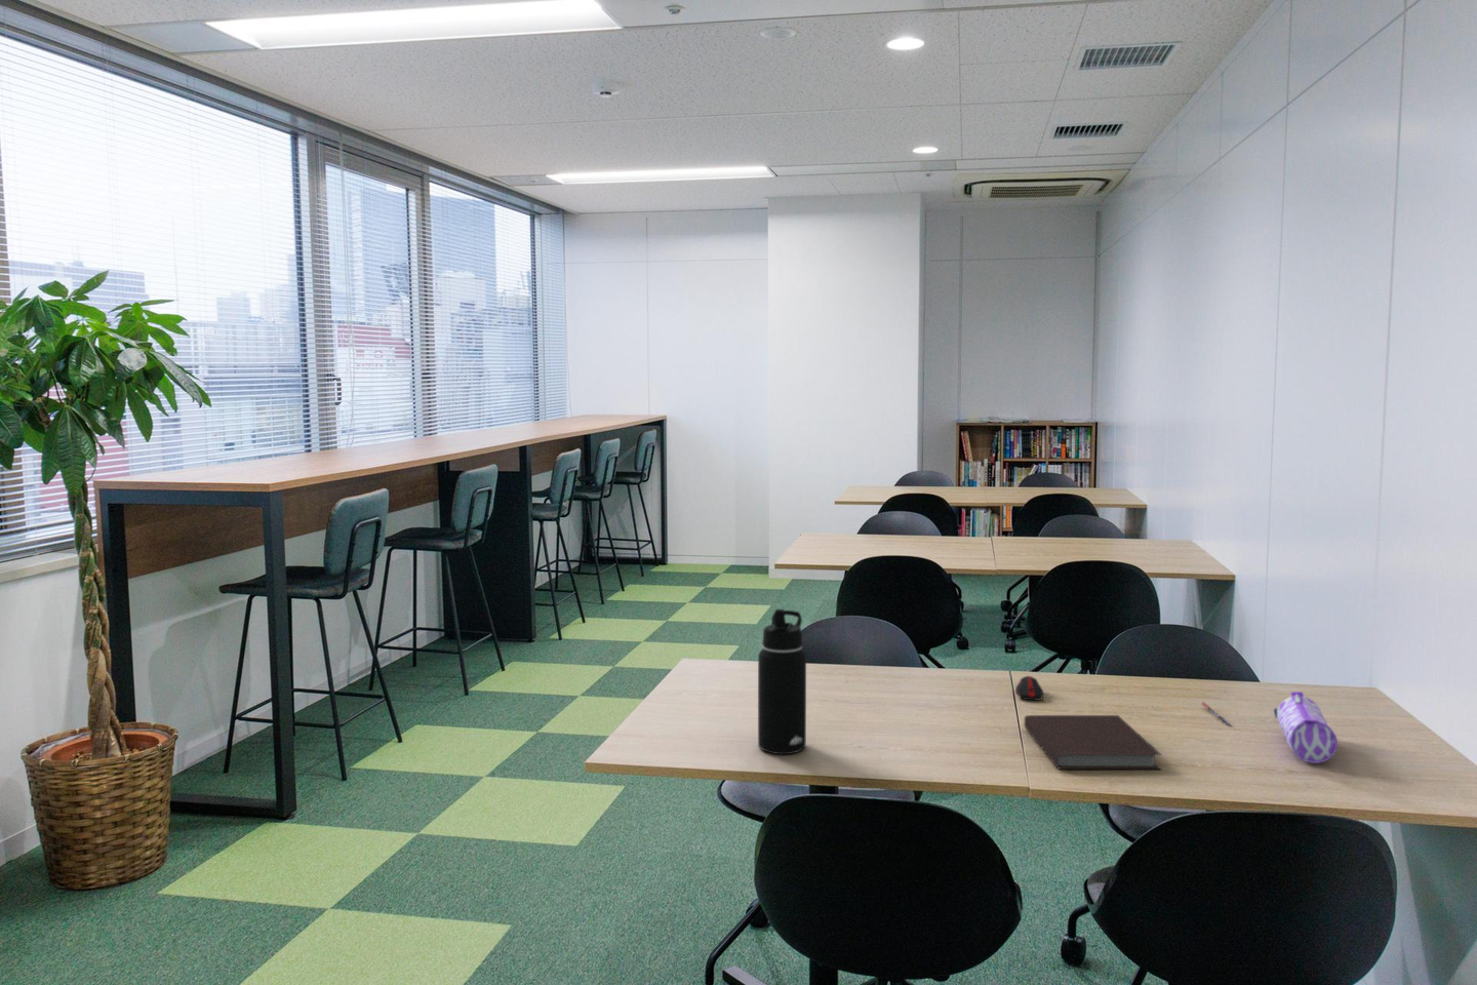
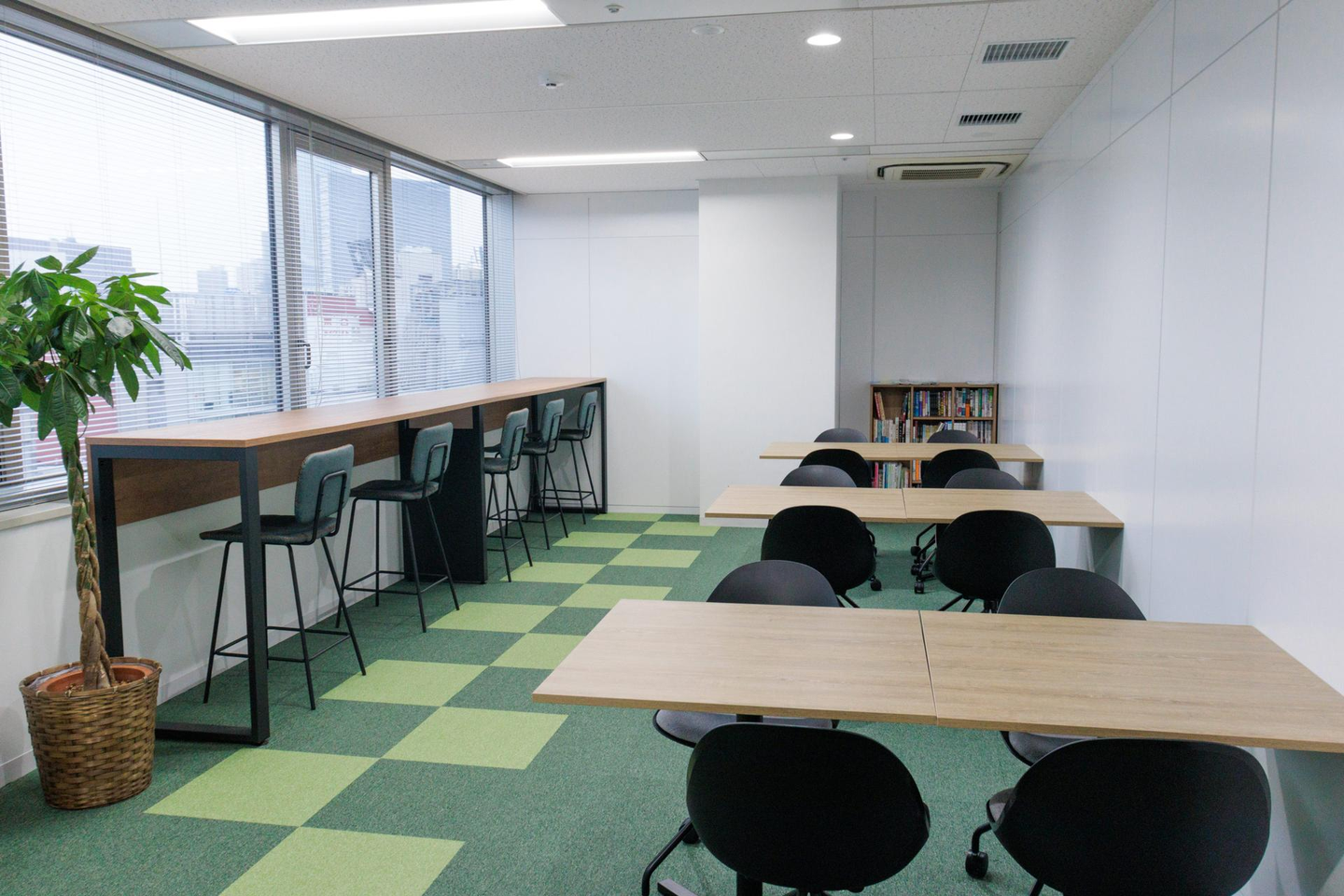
- pen [1200,700,1232,727]
- computer mouse [1014,675,1045,700]
- water bottle [757,608,808,755]
- notebook [1023,715,1163,771]
- pencil case [1273,690,1339,764]
